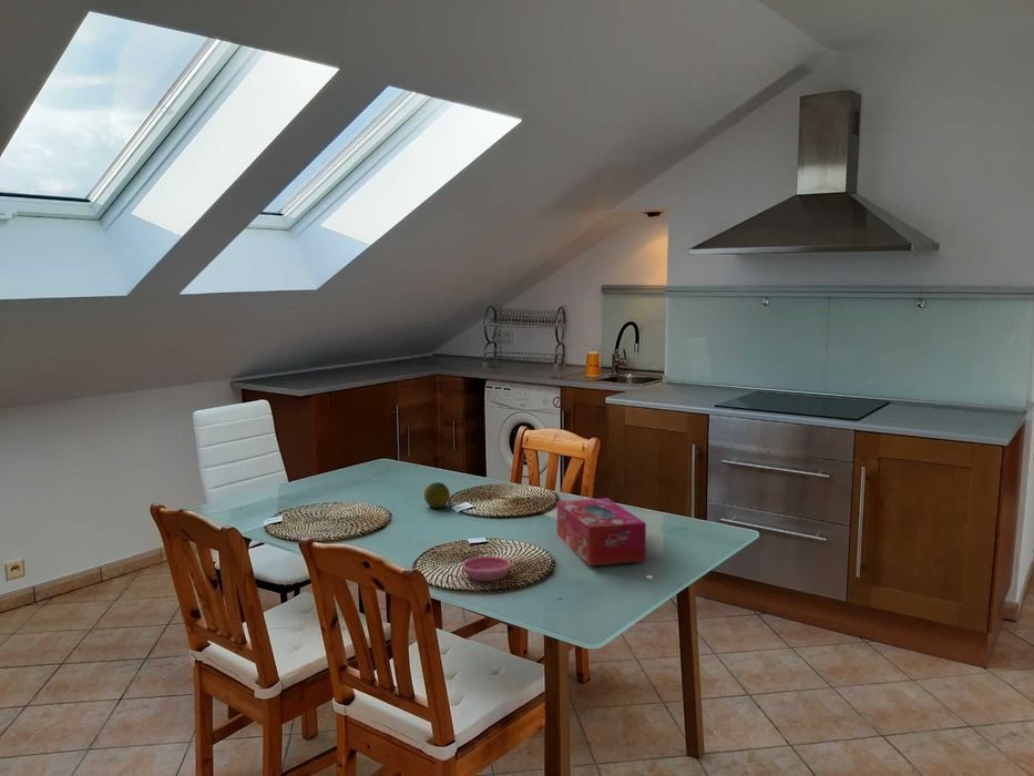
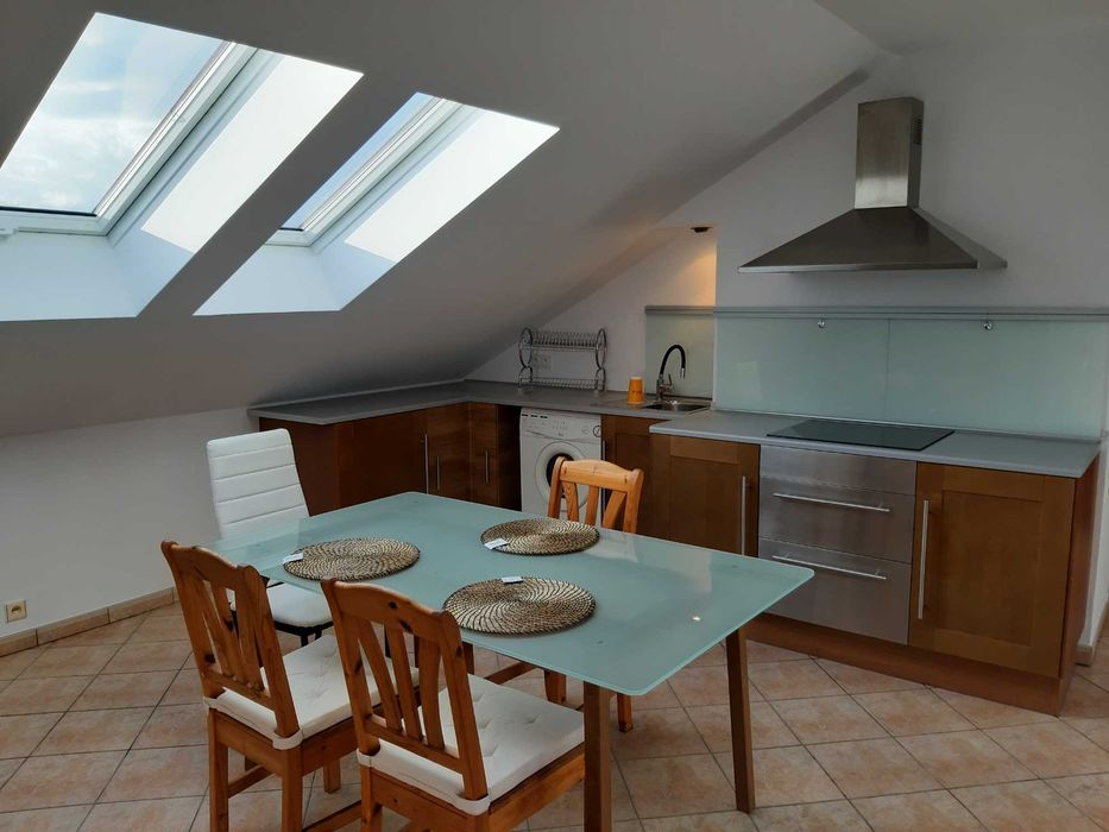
- tissue box [556,497,647,566]
- saucer [461,555,513,582]
- fruit [423,481,451,509]
